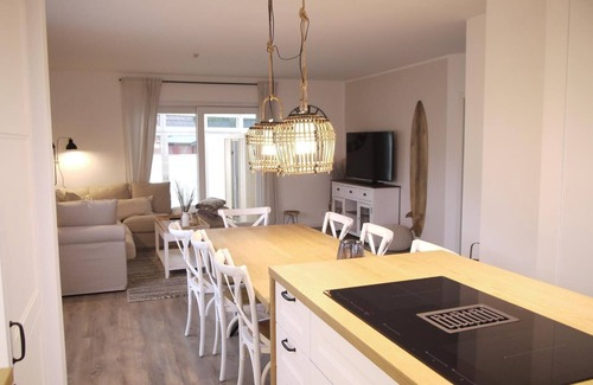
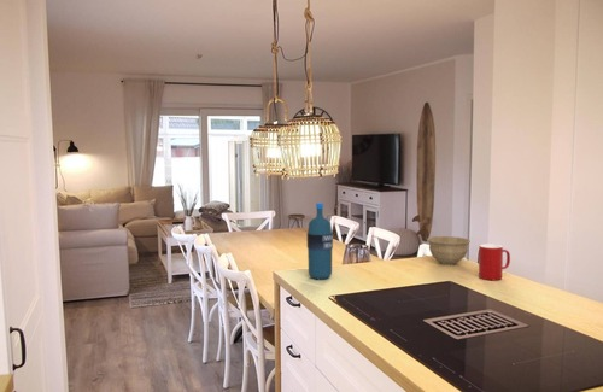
+ cup [478,244,511,281]
+ water bottle [306,201,334,281]
+ bowl [426,235,472,265]
